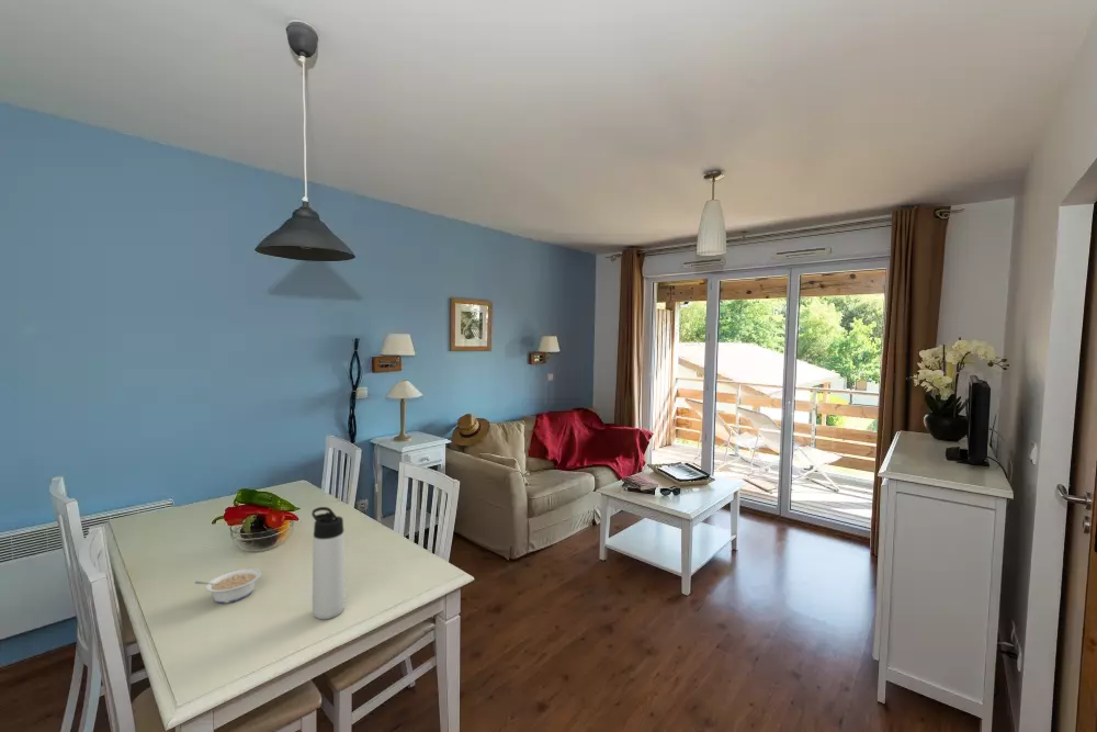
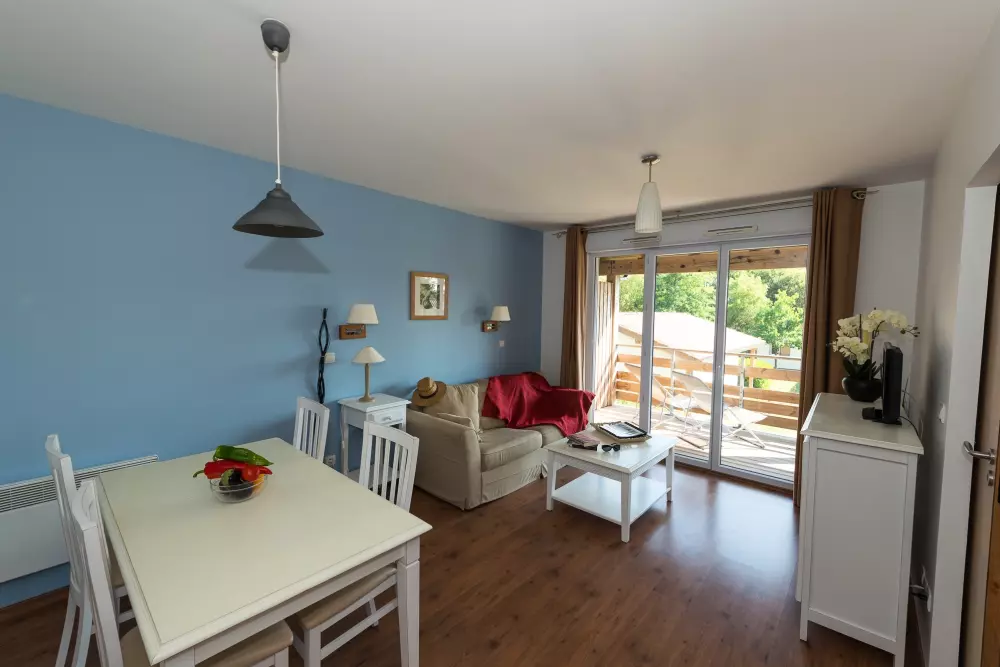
- thermos bottle [310,506,346,620]
- legume [194,567,261,605]
